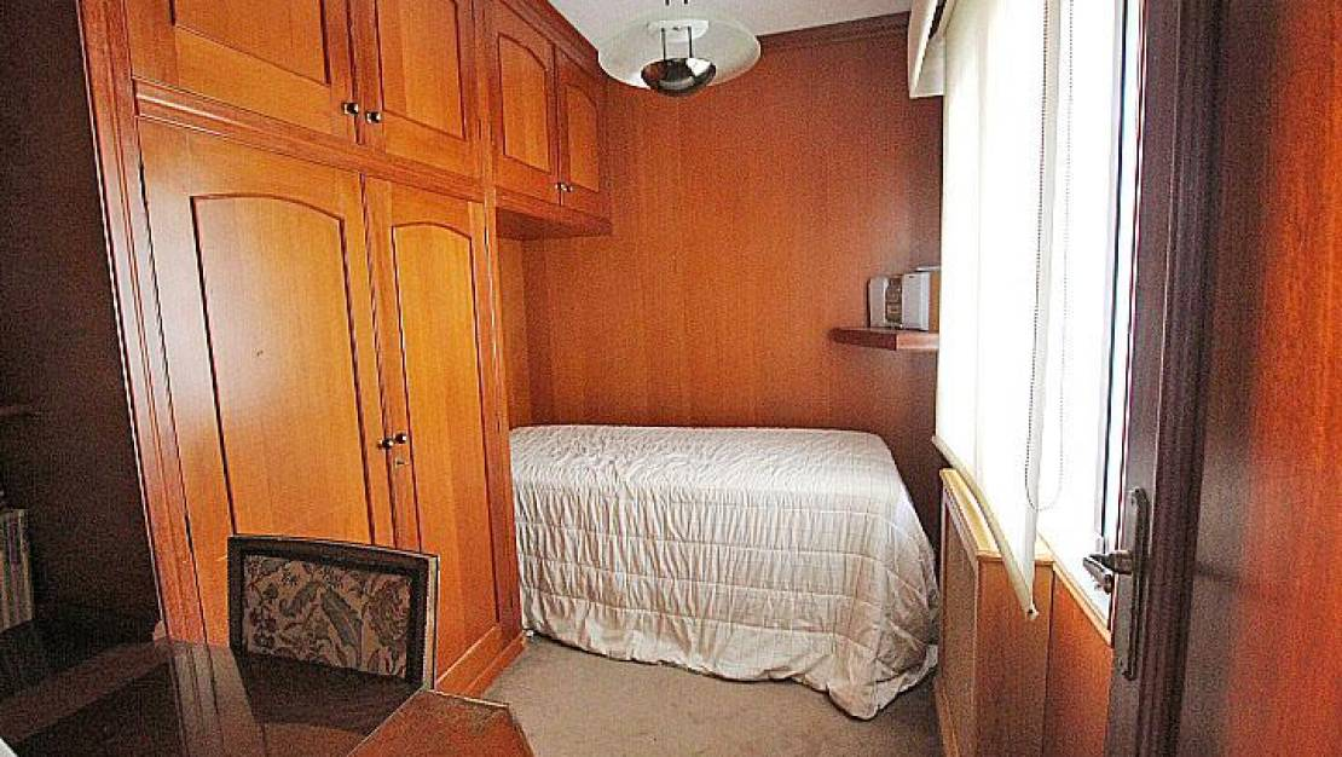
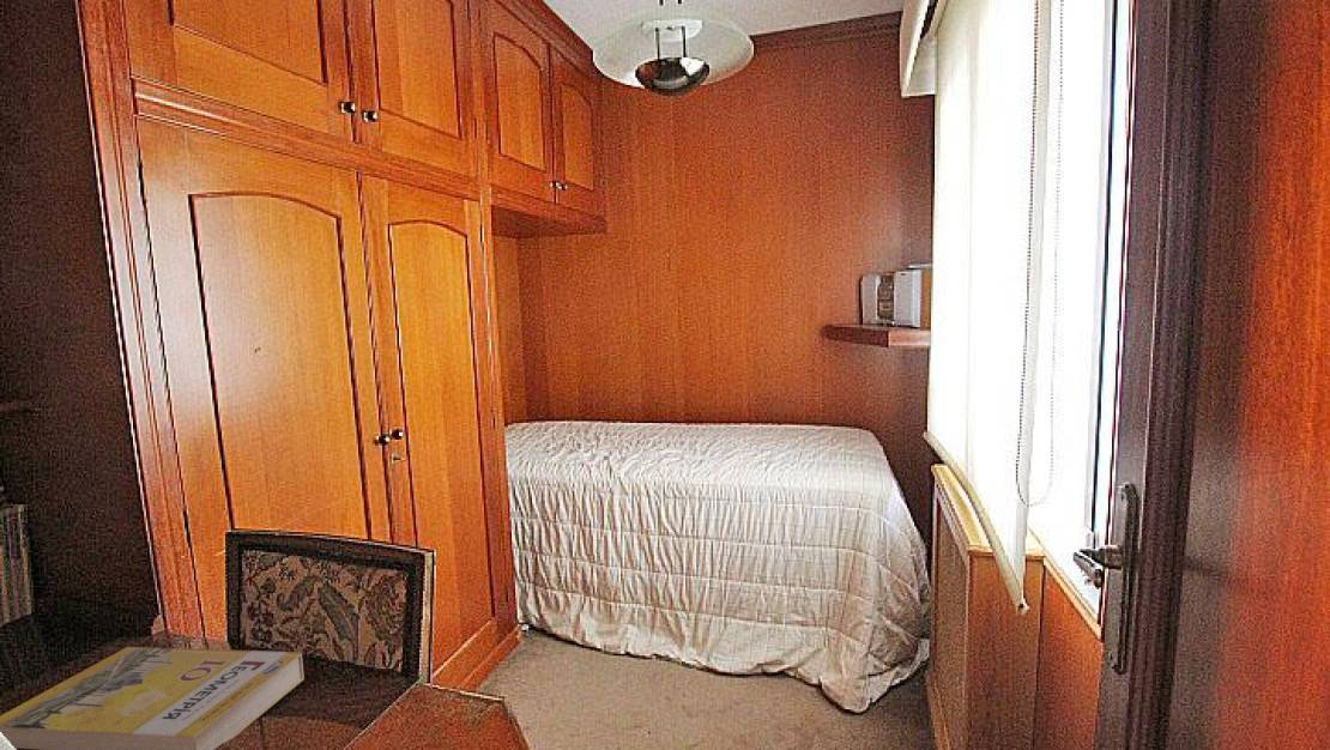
+ book [0,646,306,750]
